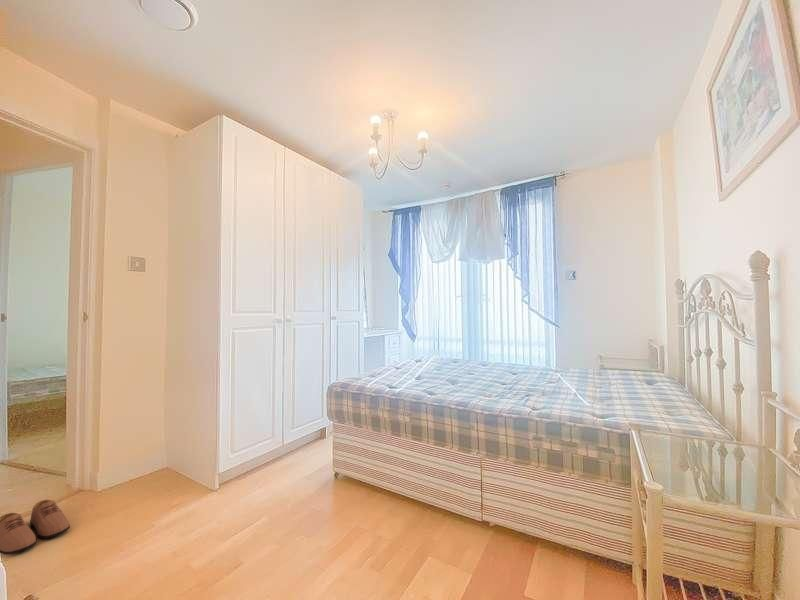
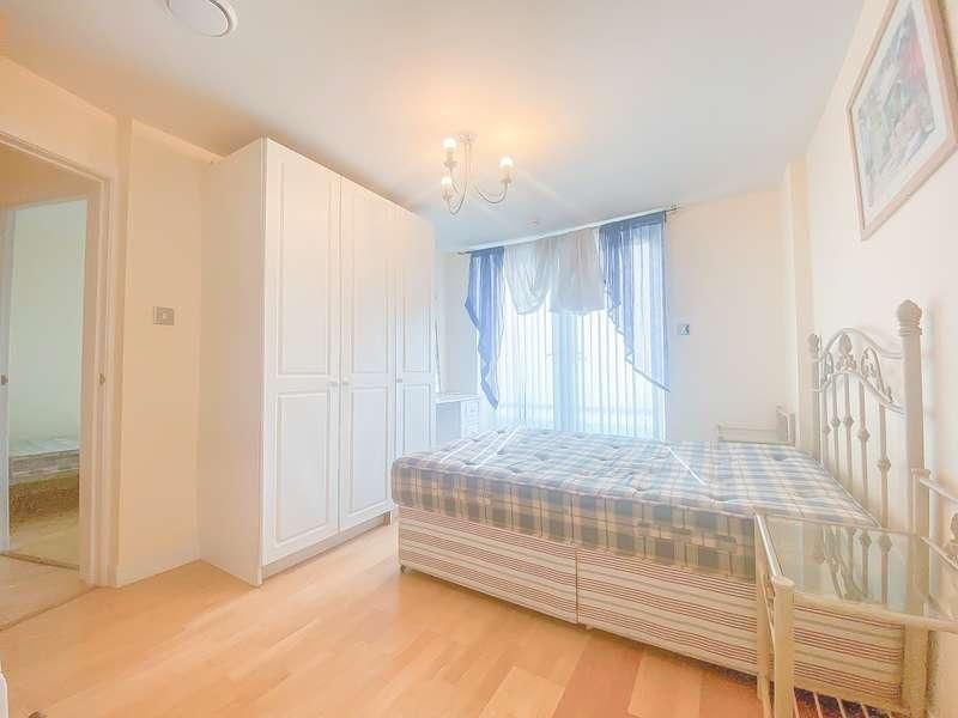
- shoe [0,499,71,555]
